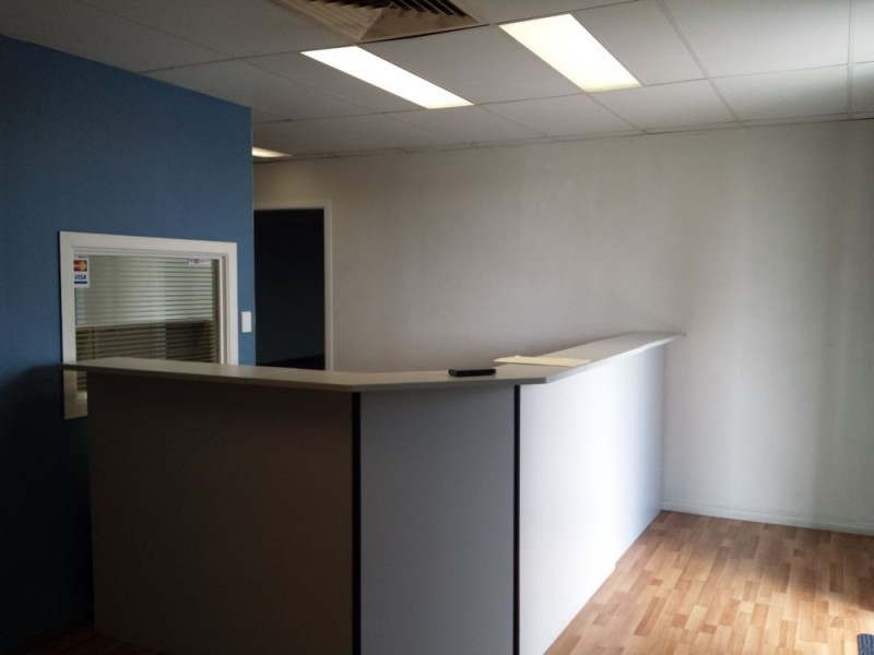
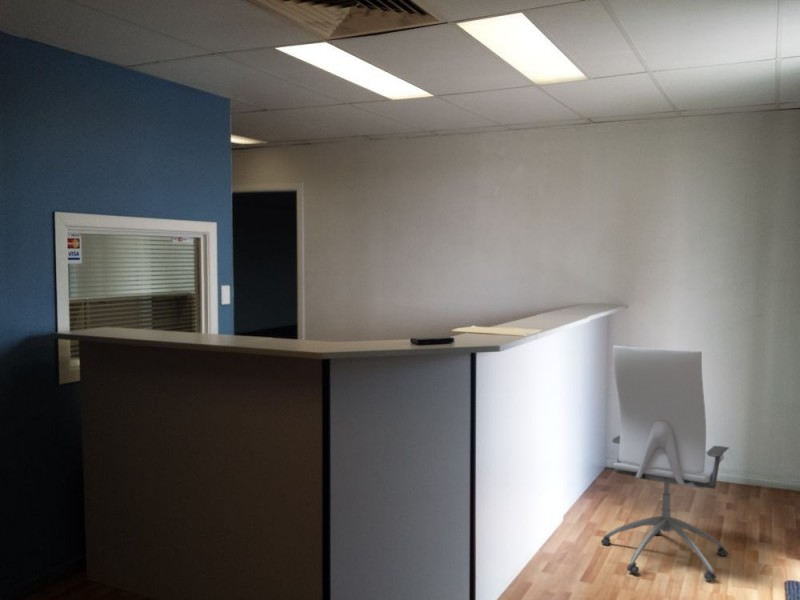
+ office chair [600,345,730,582]
